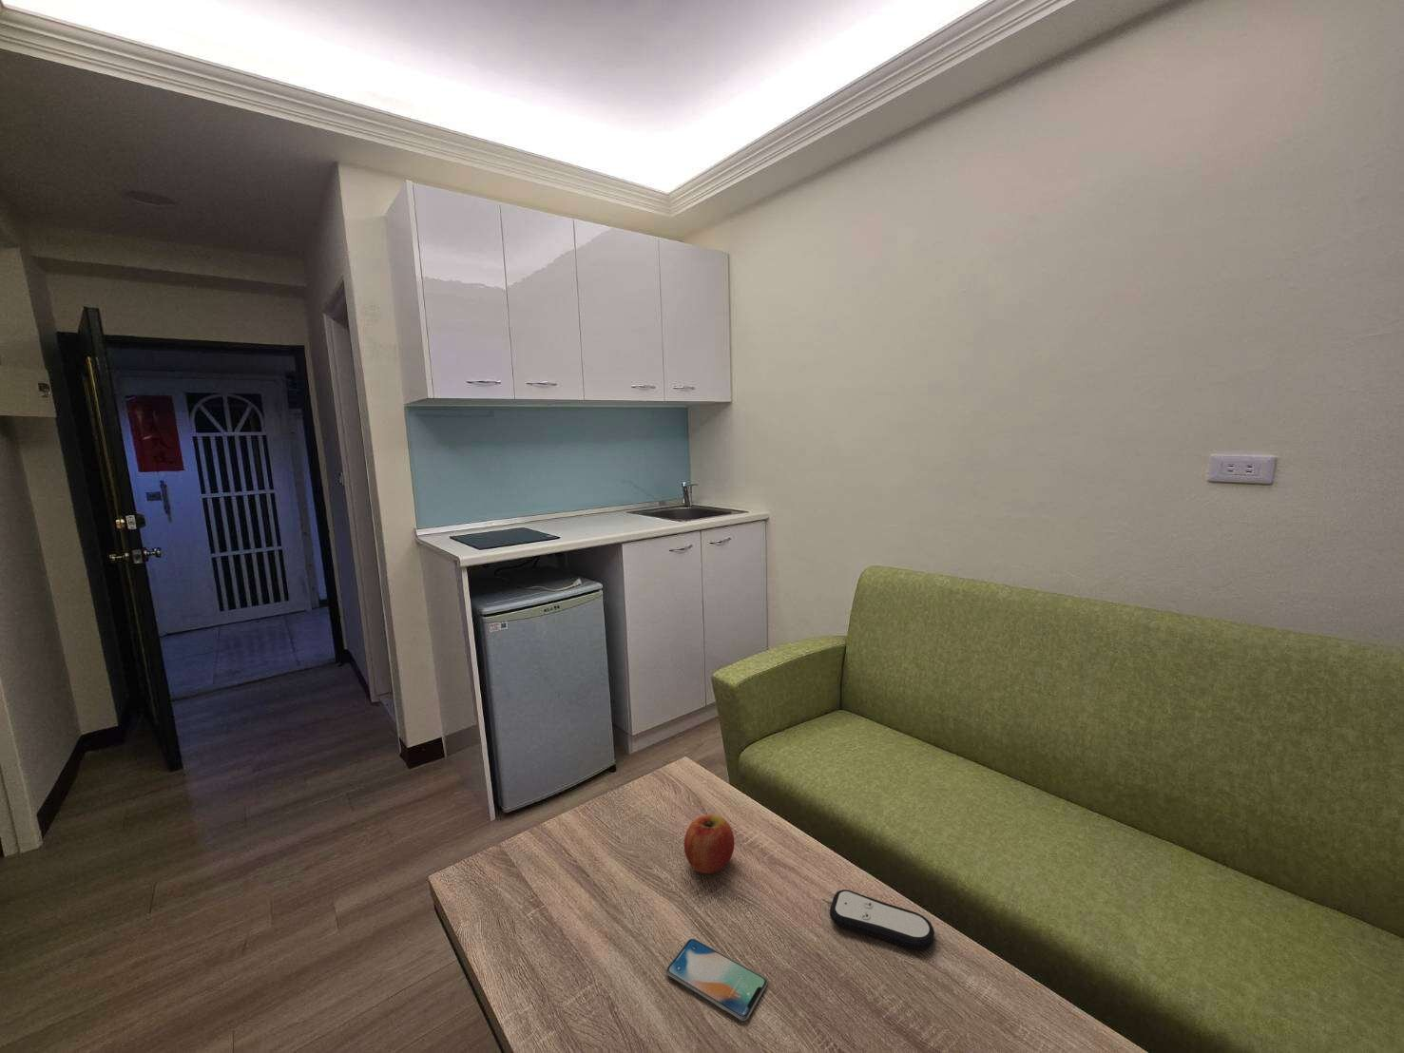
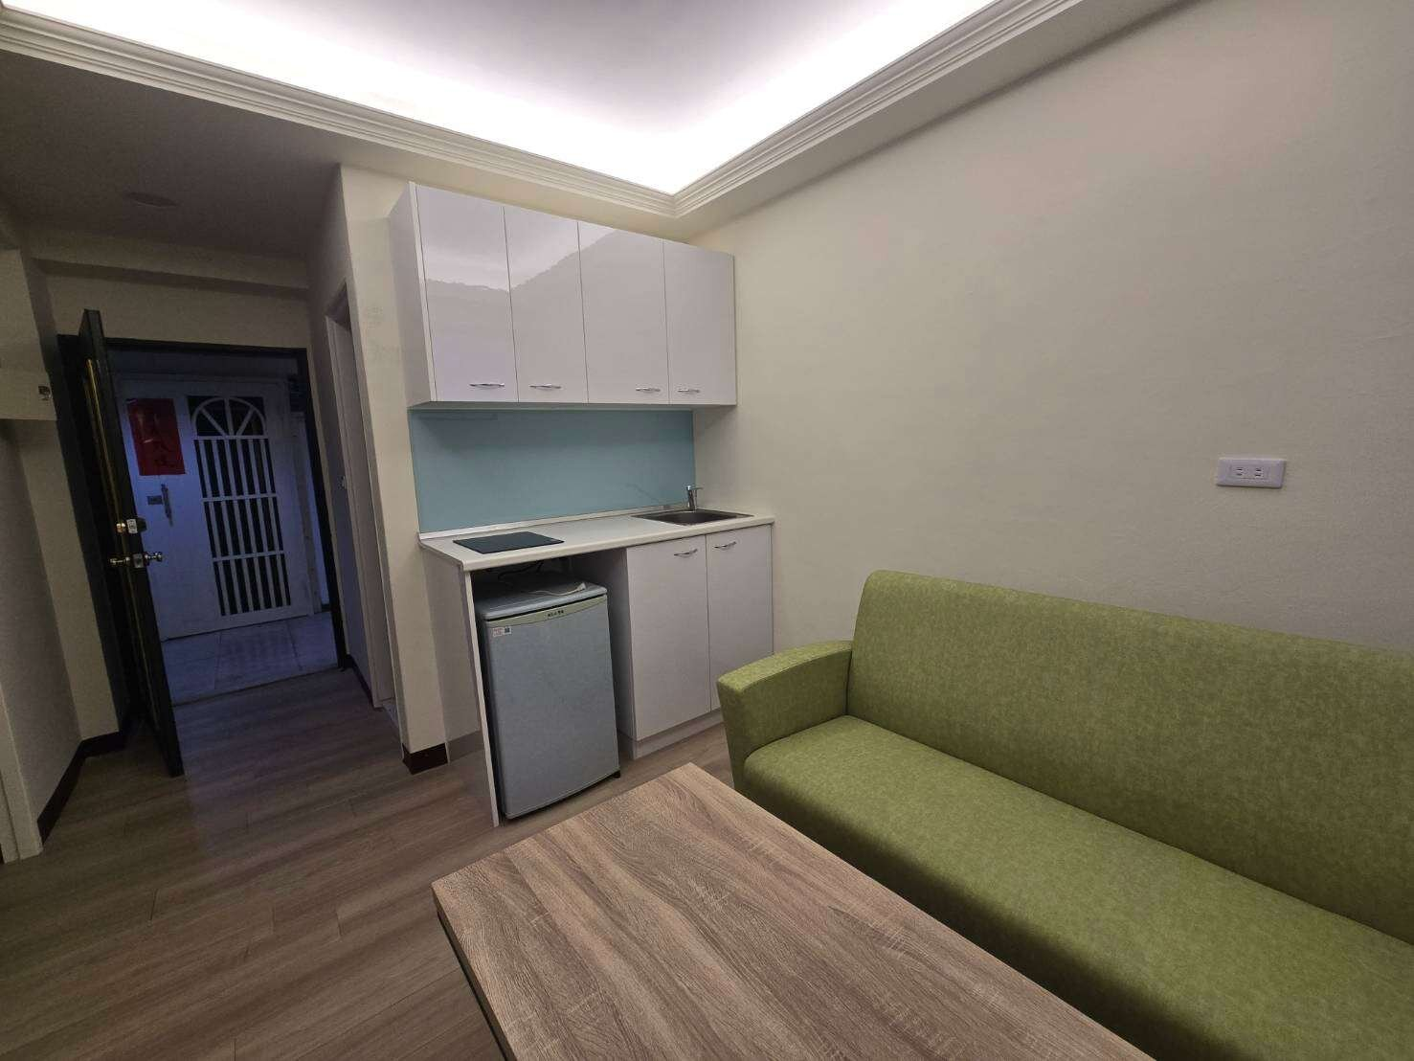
- fruit [684,813,735,874]
- smartphone [665,938,768,1022]
- remote control [829,888,935,951]
